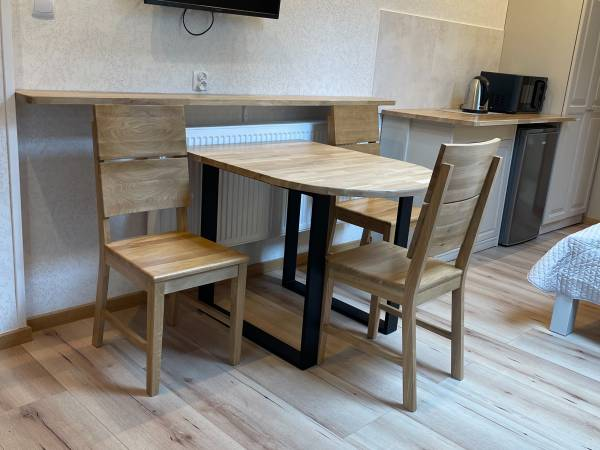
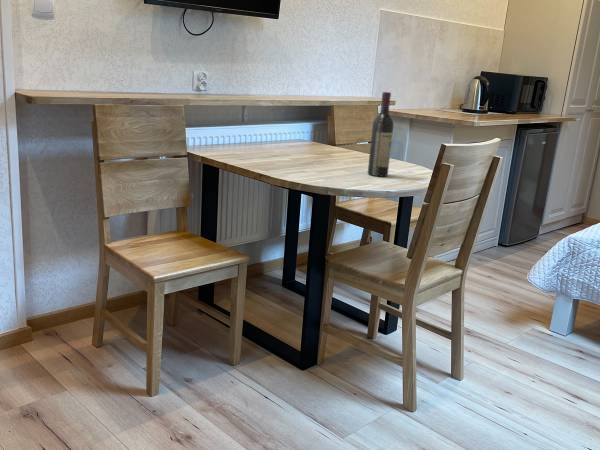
+ wine bottle [367,91,394,178]
